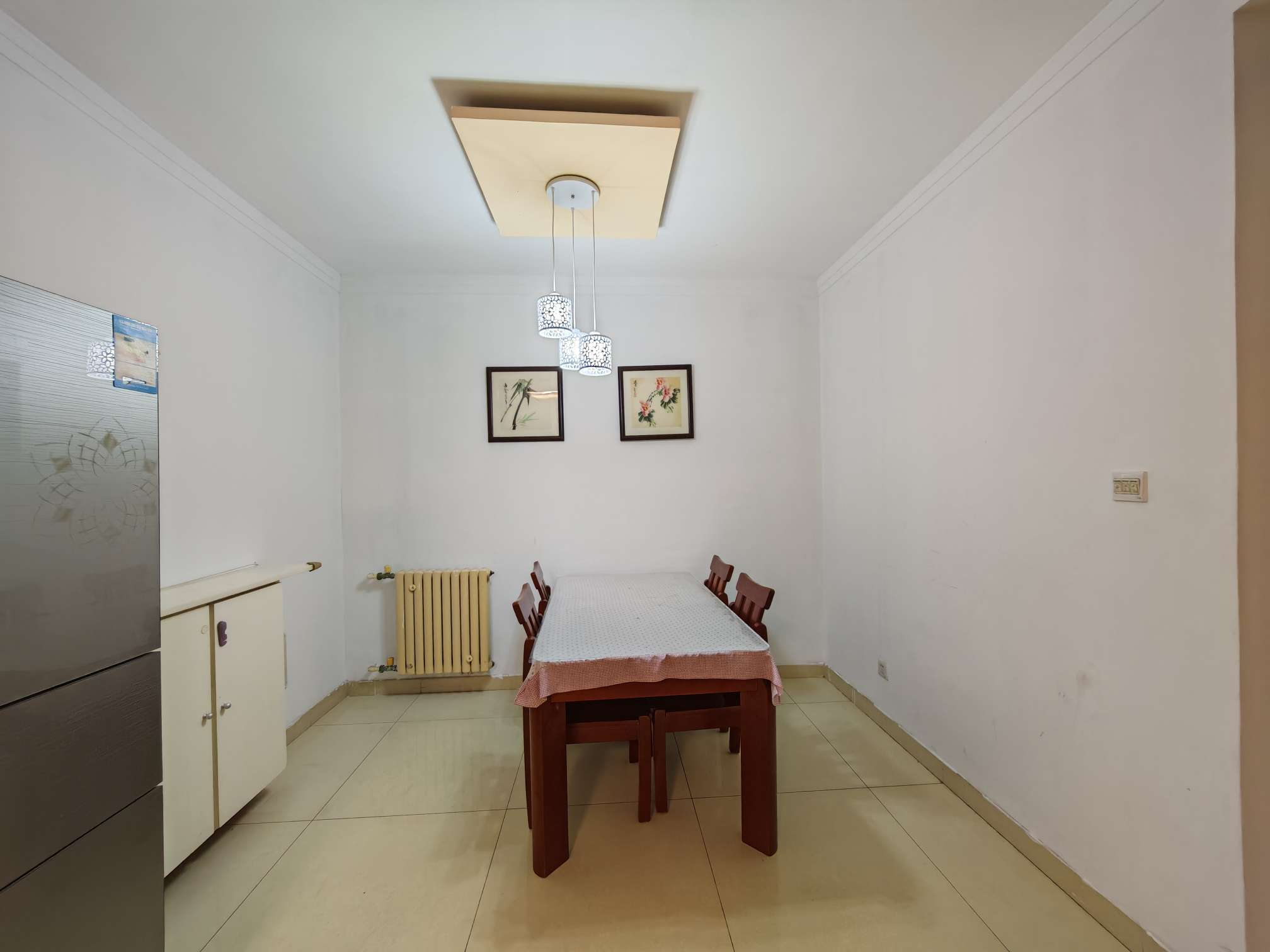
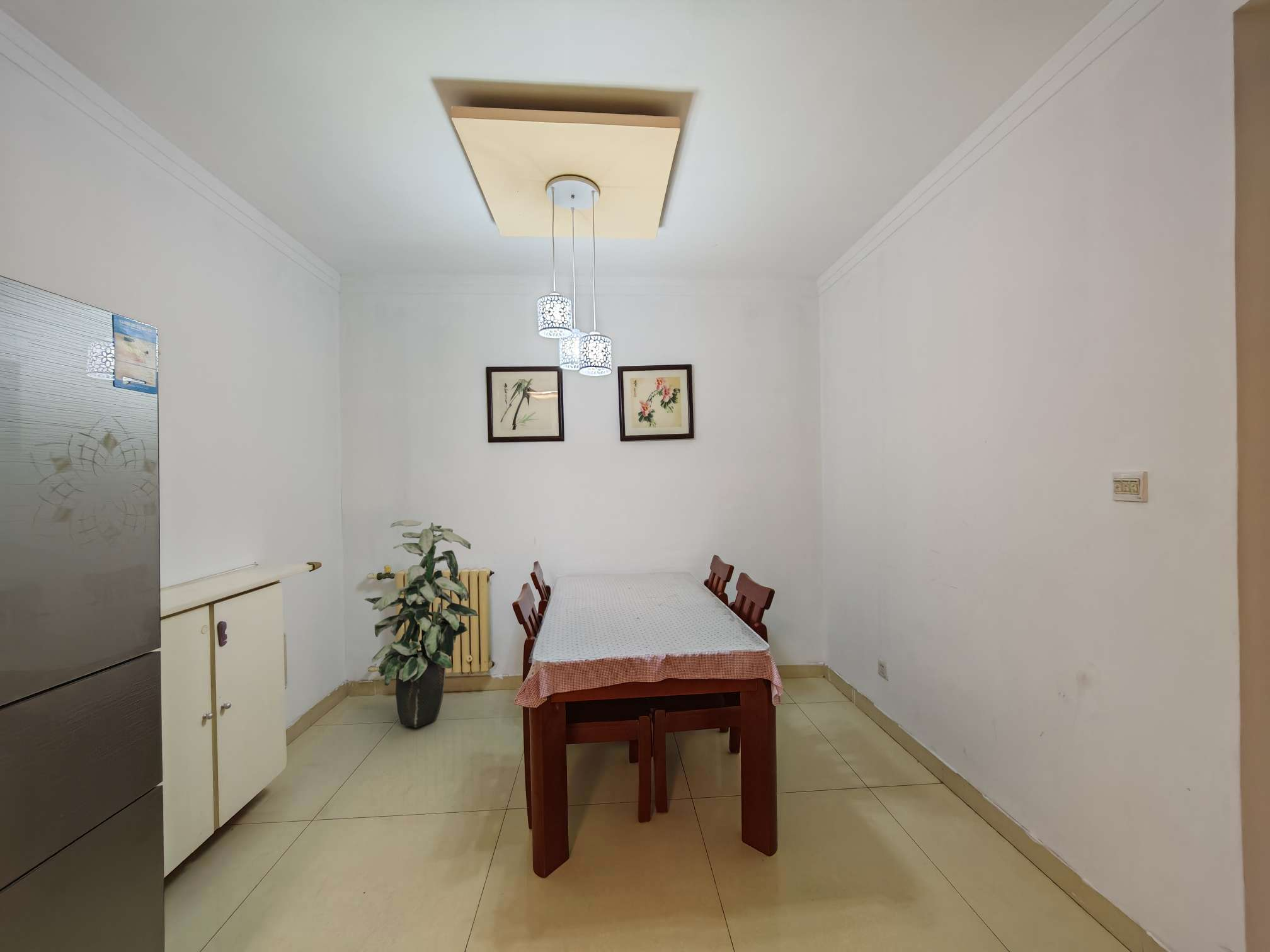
+ indoor plant [363,519,479,728]
